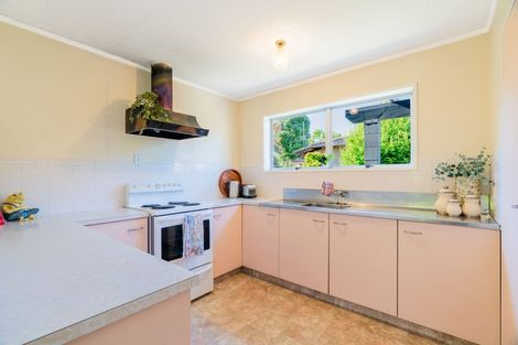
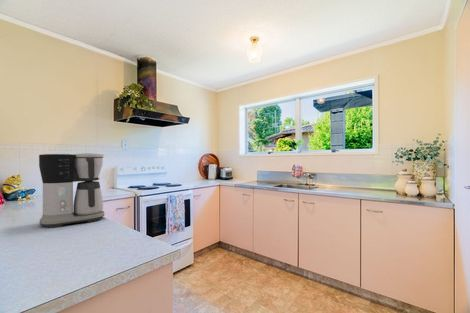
+ coffee maker [38,152,105,229]
